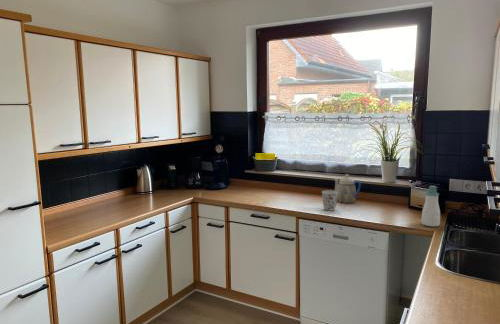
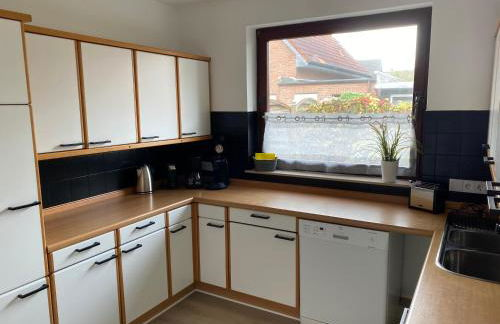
- soap bottle [421,185,441,228]
- teapot [333,173,362,204]
- cup [321,189,338,212]
